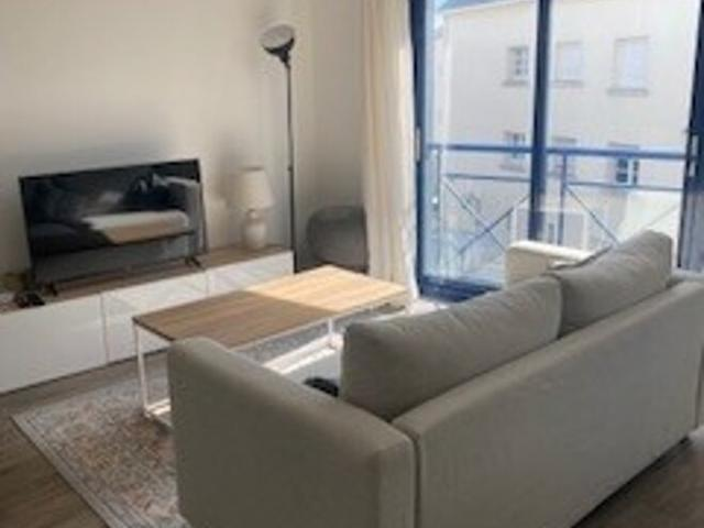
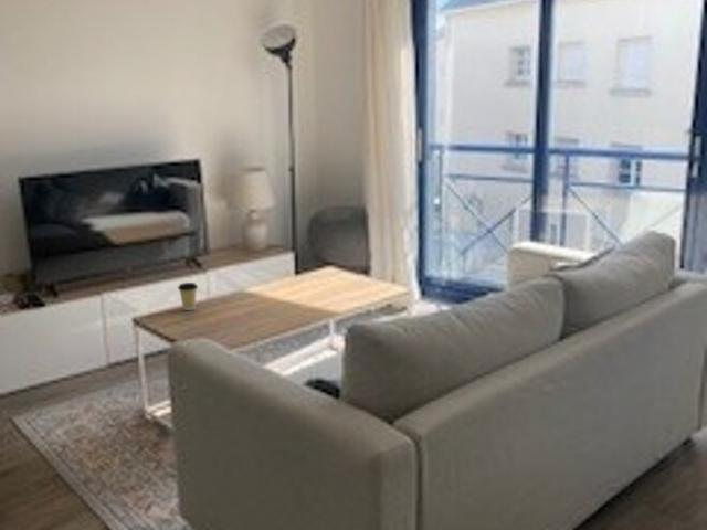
+ coffee cup [177,282,199,311]
